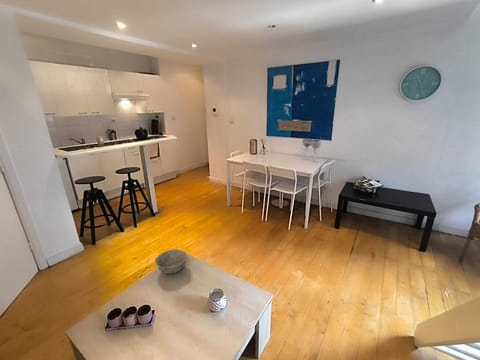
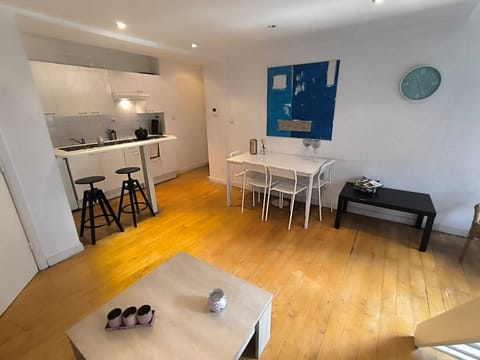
- bowl [154,248,188,274]
